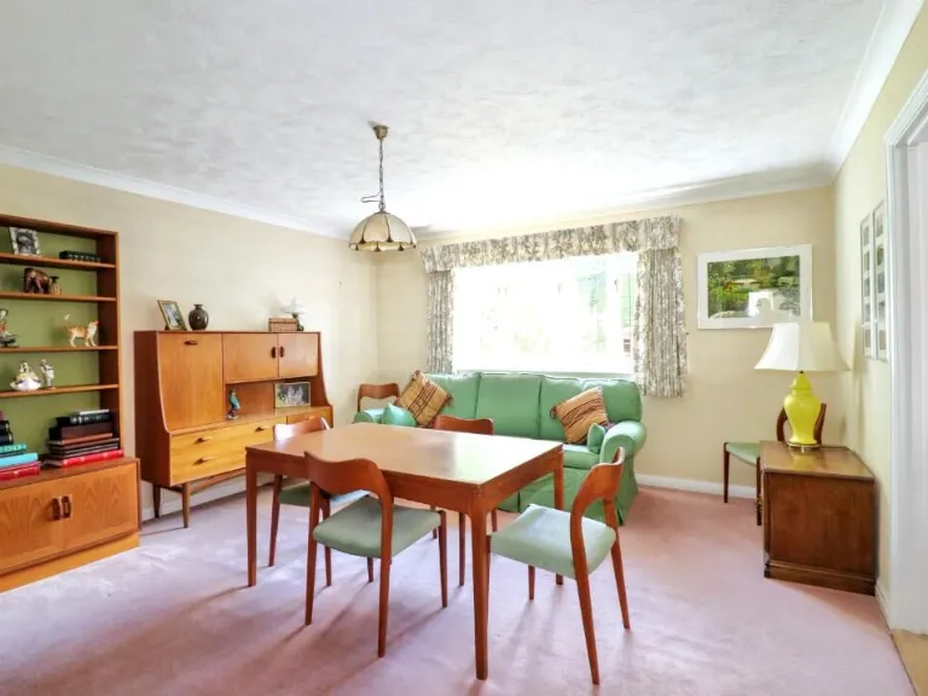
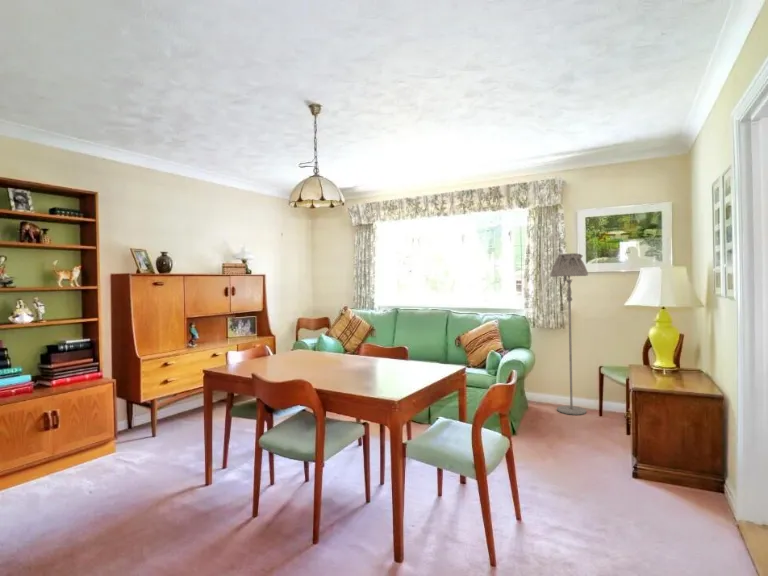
+ floor lamp [549,252,589,416]
